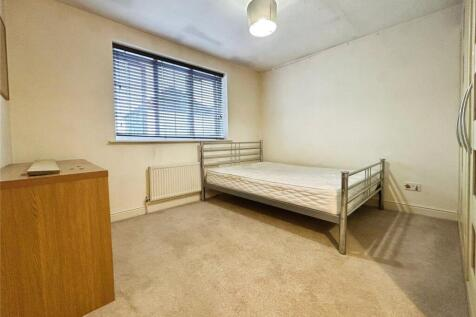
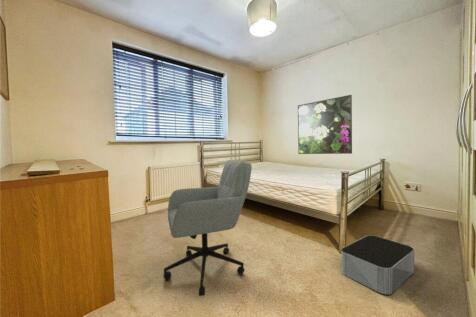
+ storage bin [340,234,415,296]
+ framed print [297,94,353,155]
+ office chair [163,159,253,297]
